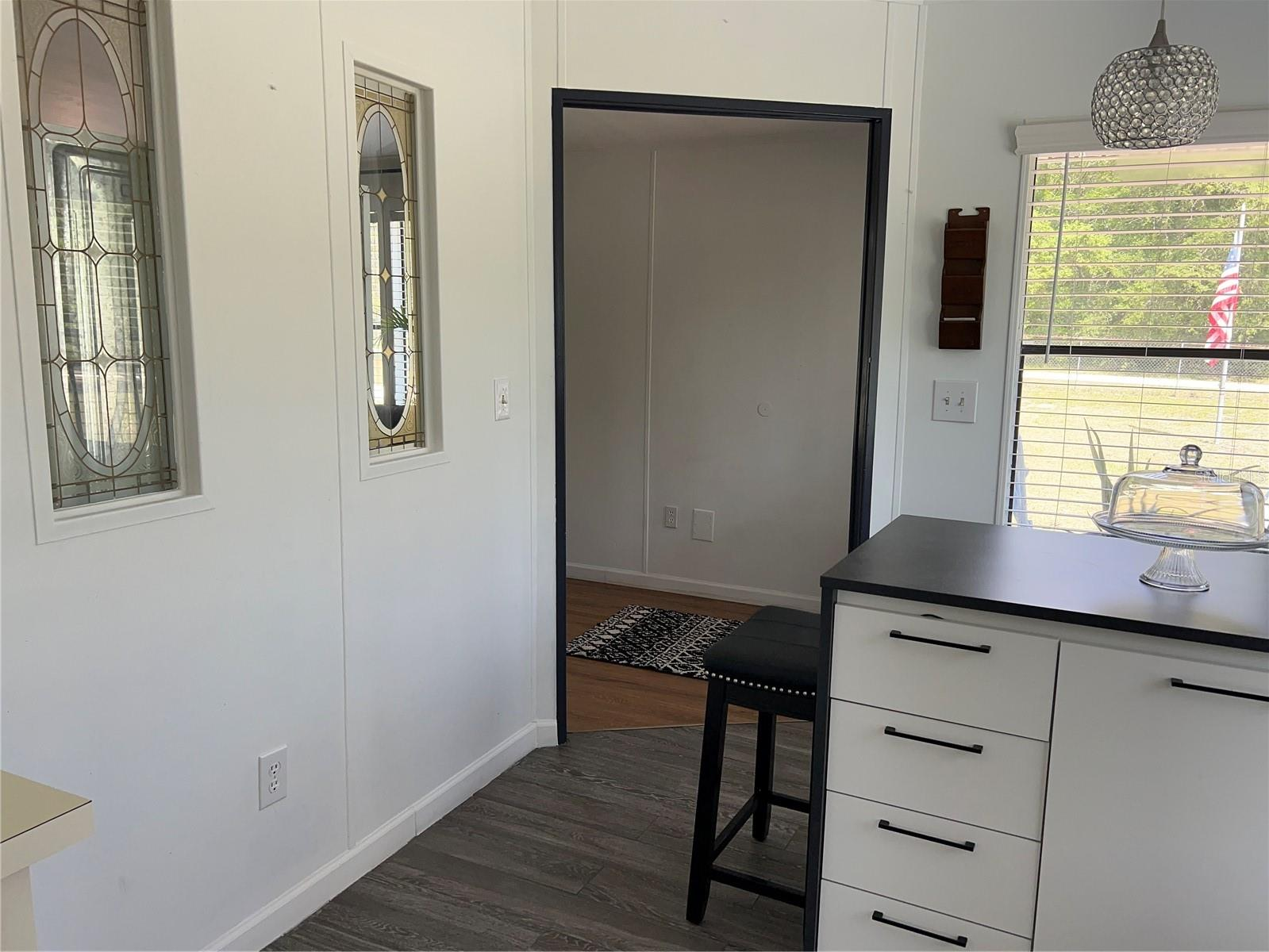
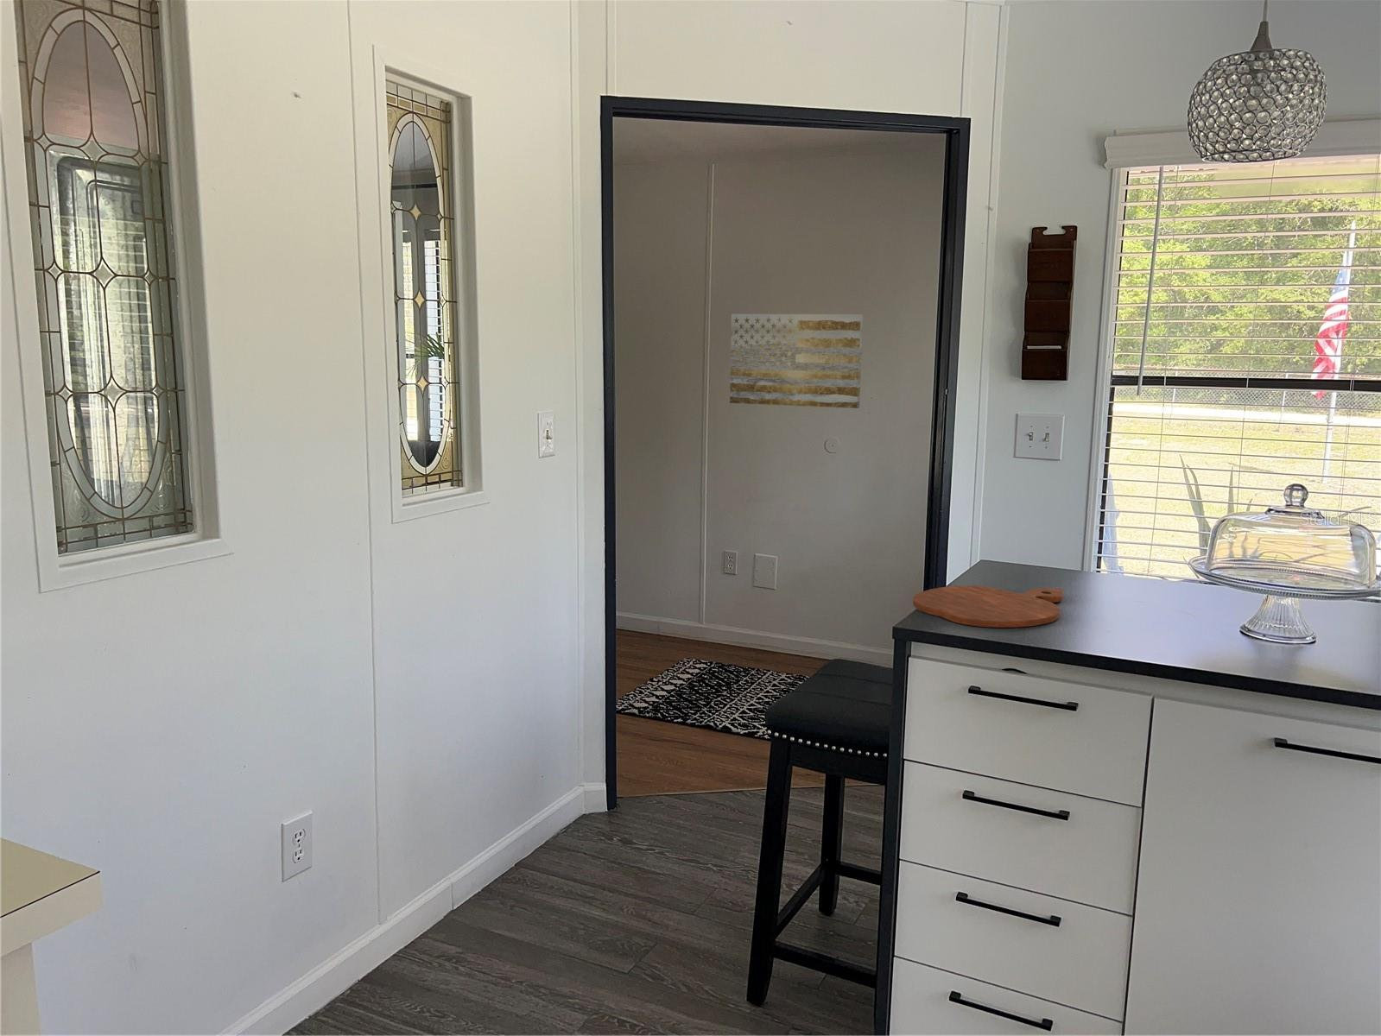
+ wall art [729,313,864,409]
+ cutting board [912,584,1064,629]
